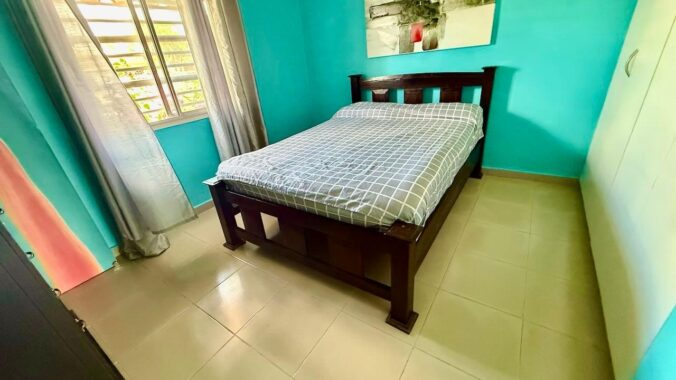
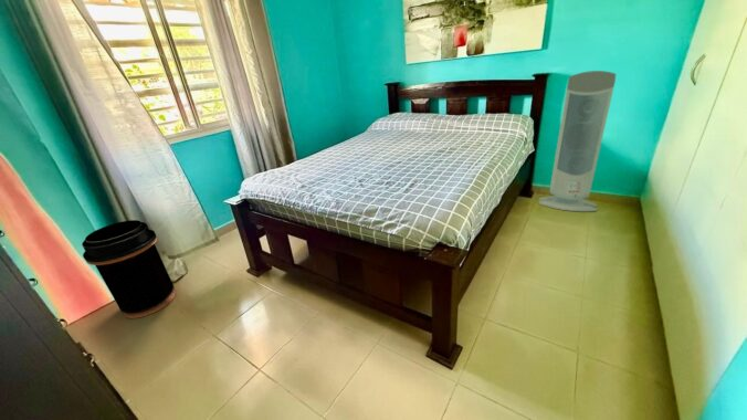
+ air purifier [537,70,617,212]
+ trash can [81,219,177,319]
